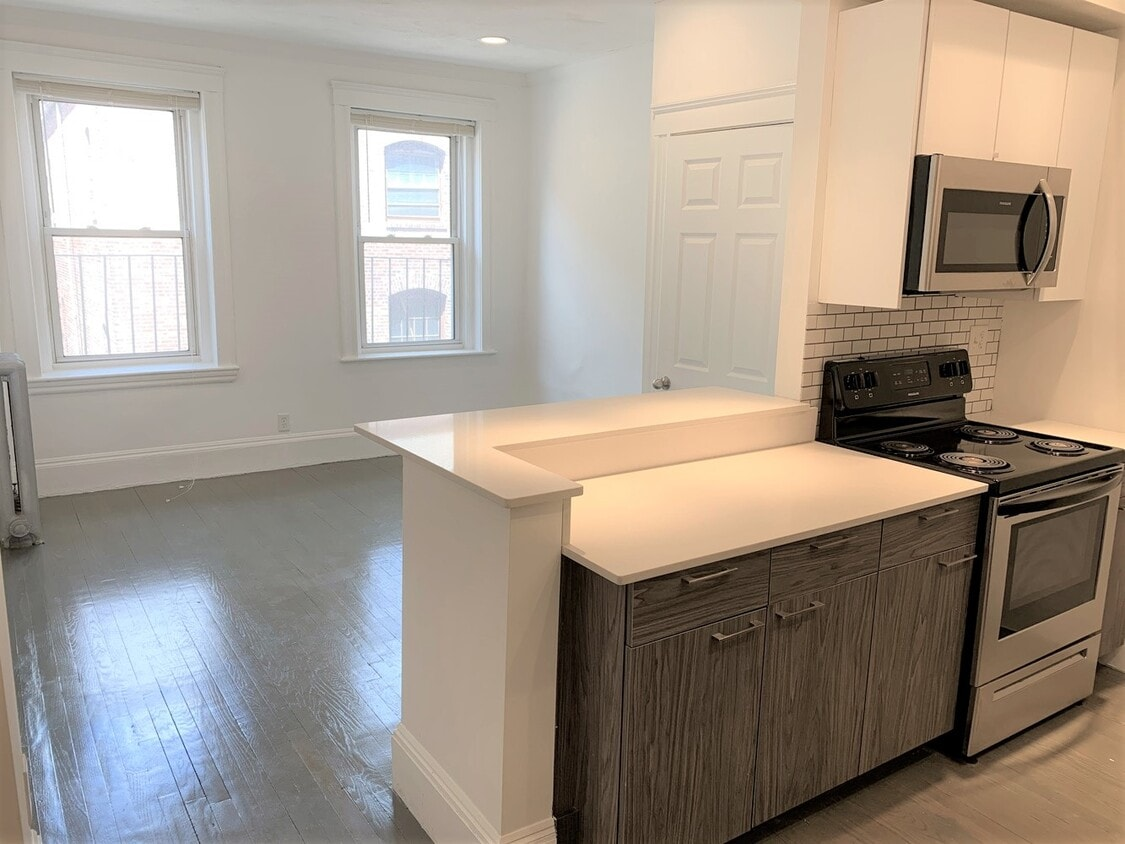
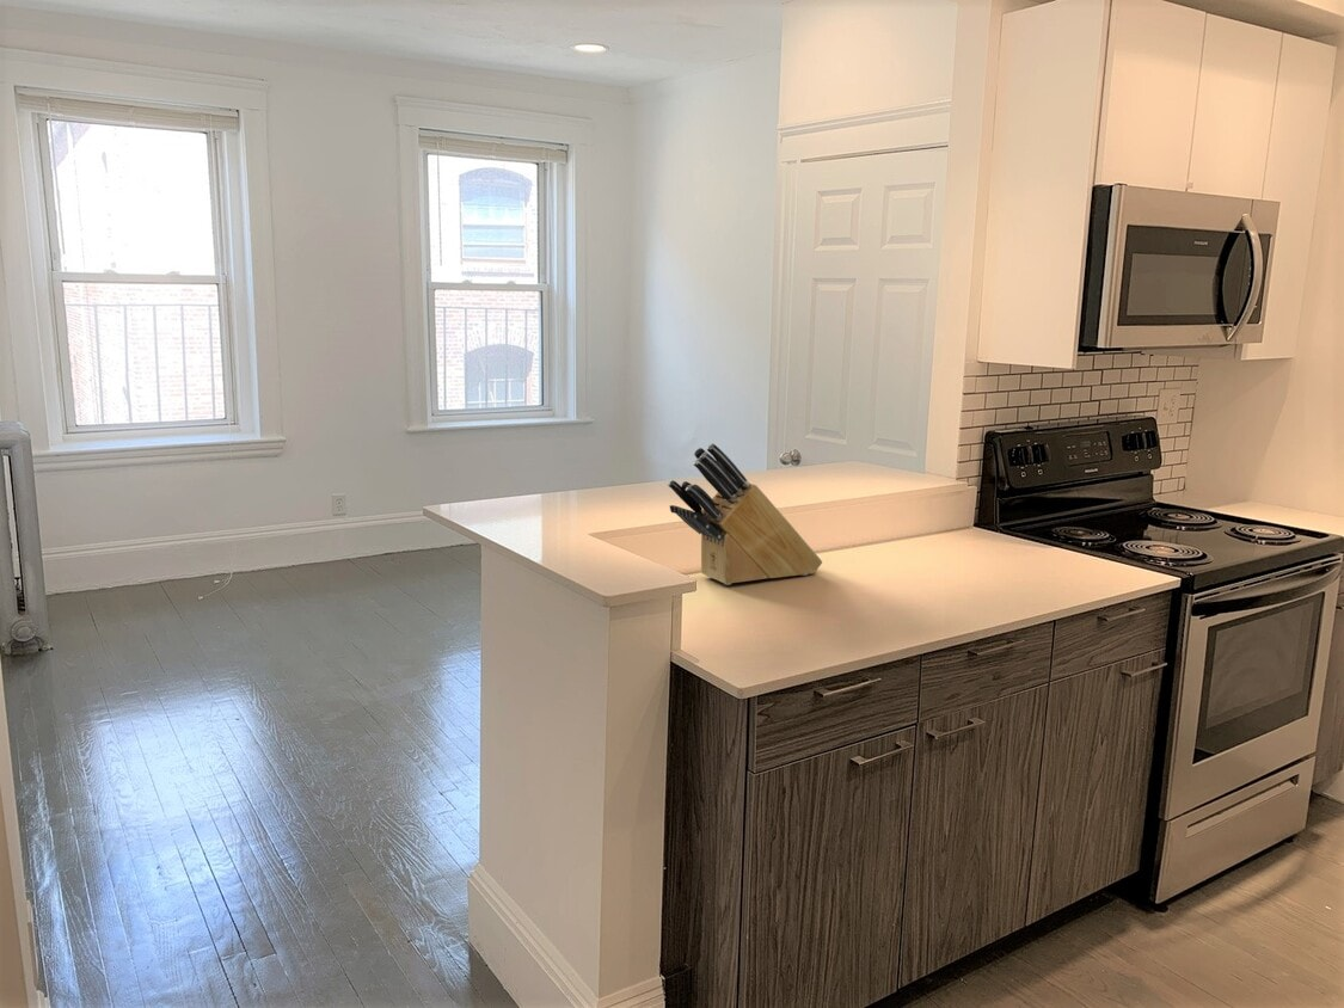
+ knife block [667,442,823,586]
